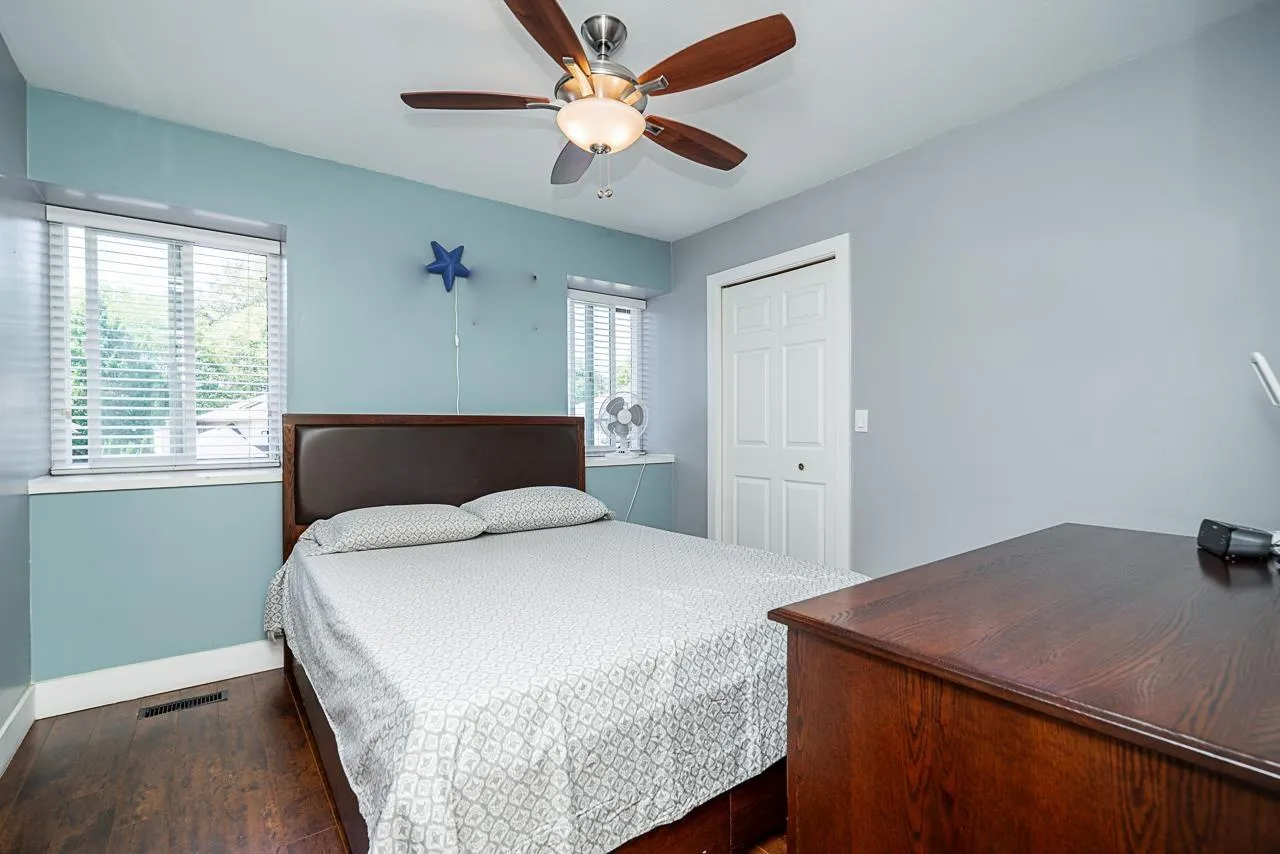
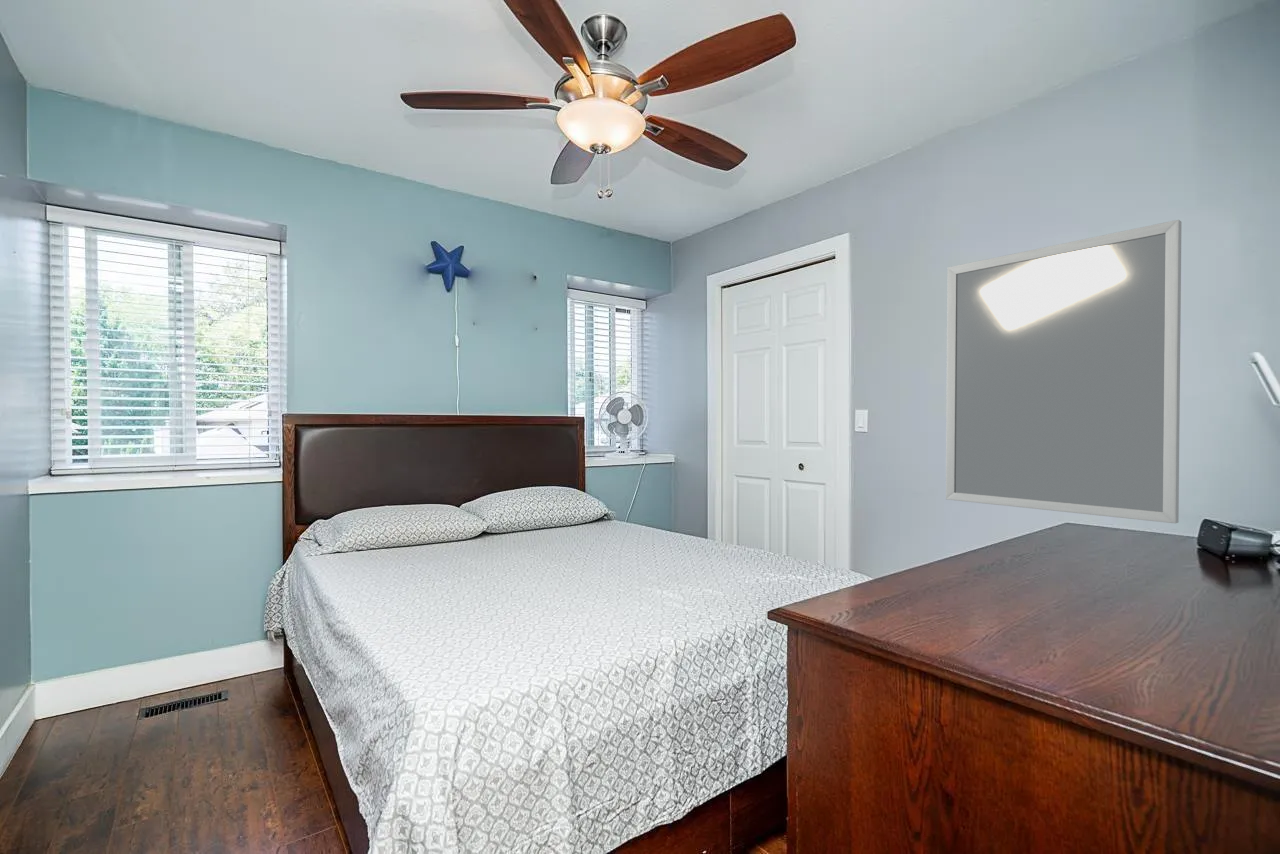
+ home mirror [945,219,1183,524]
